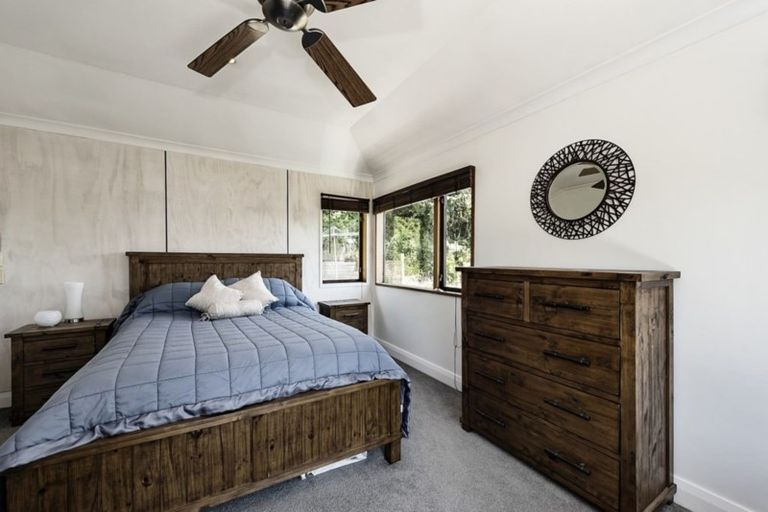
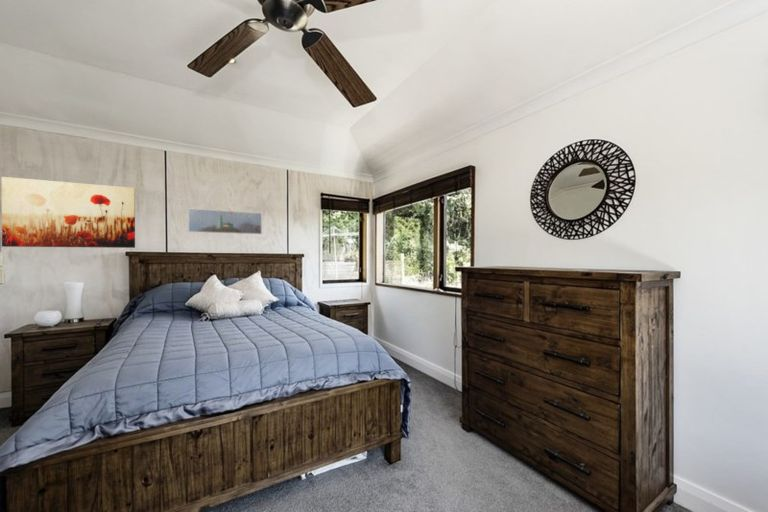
+ wall art [1,176,136,249]
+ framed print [187,207,263,235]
